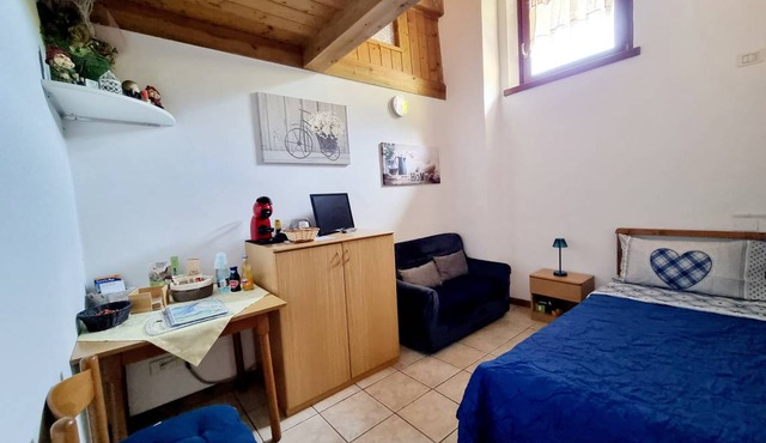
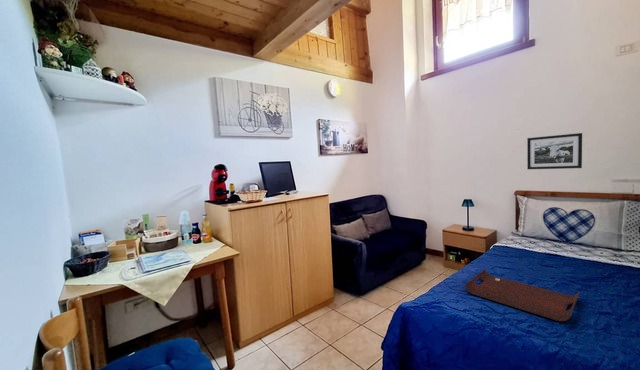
+ picture frame [526,132,583,170]
+ serving tray [464,268,581,322]
